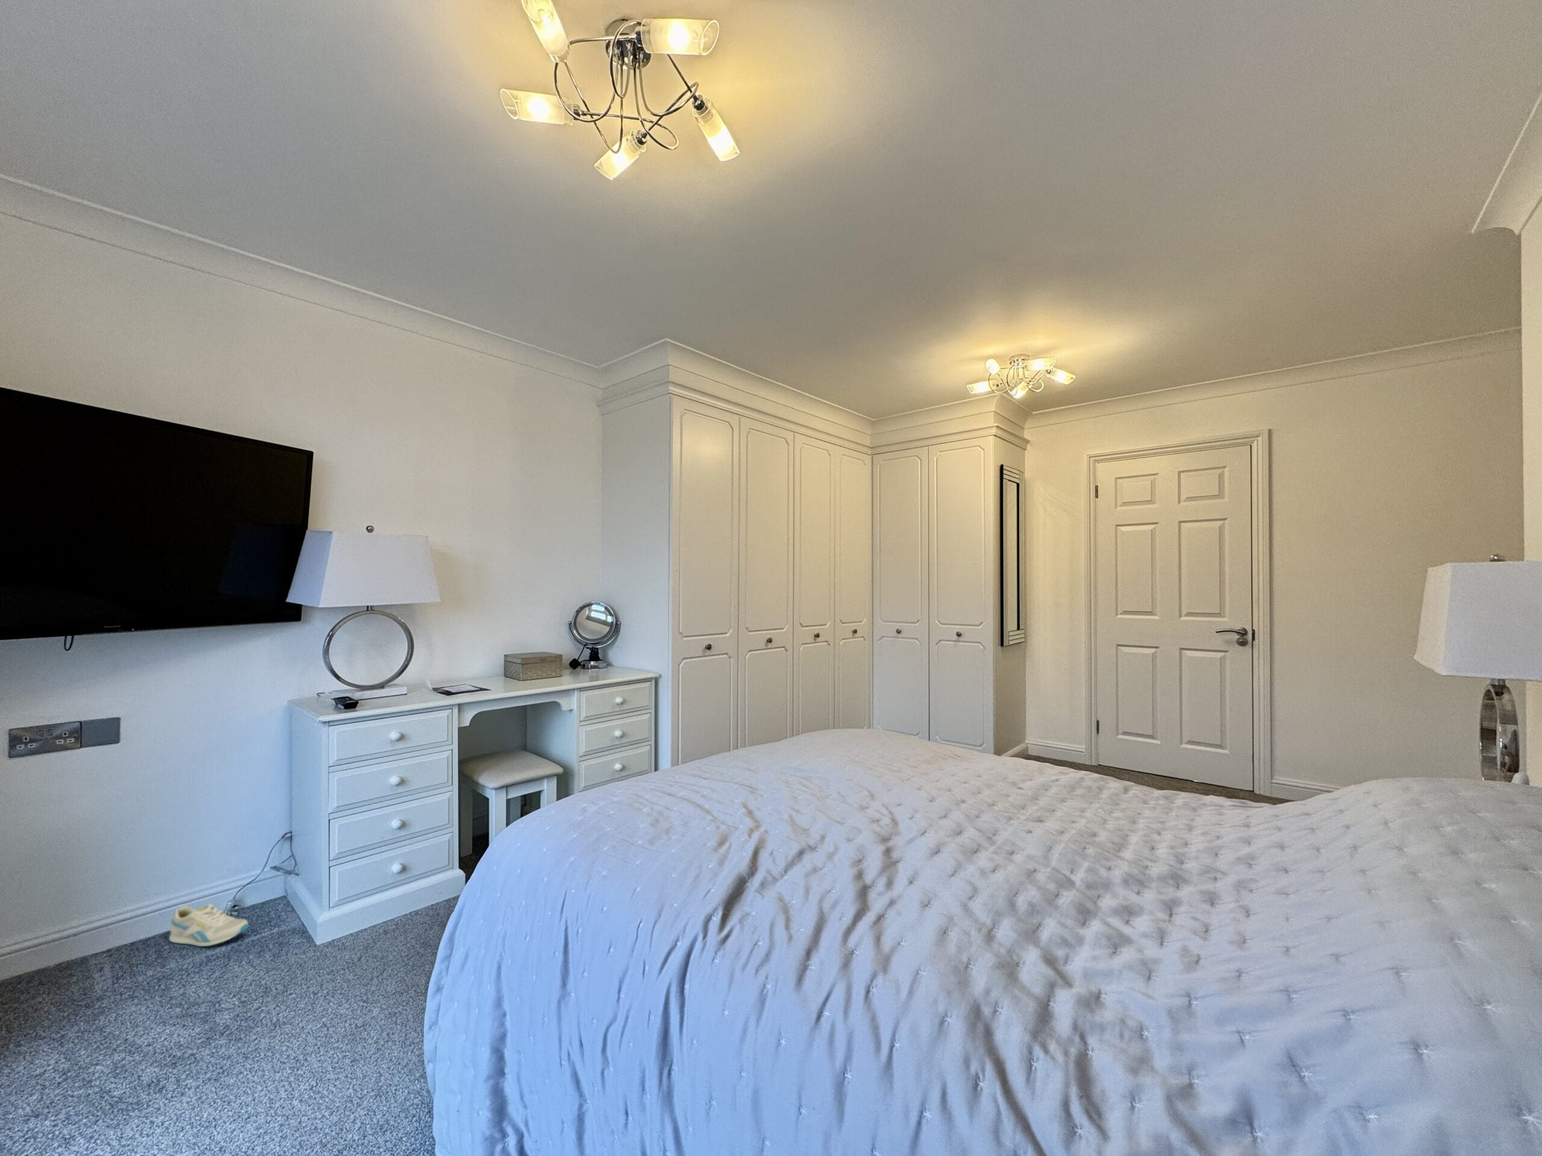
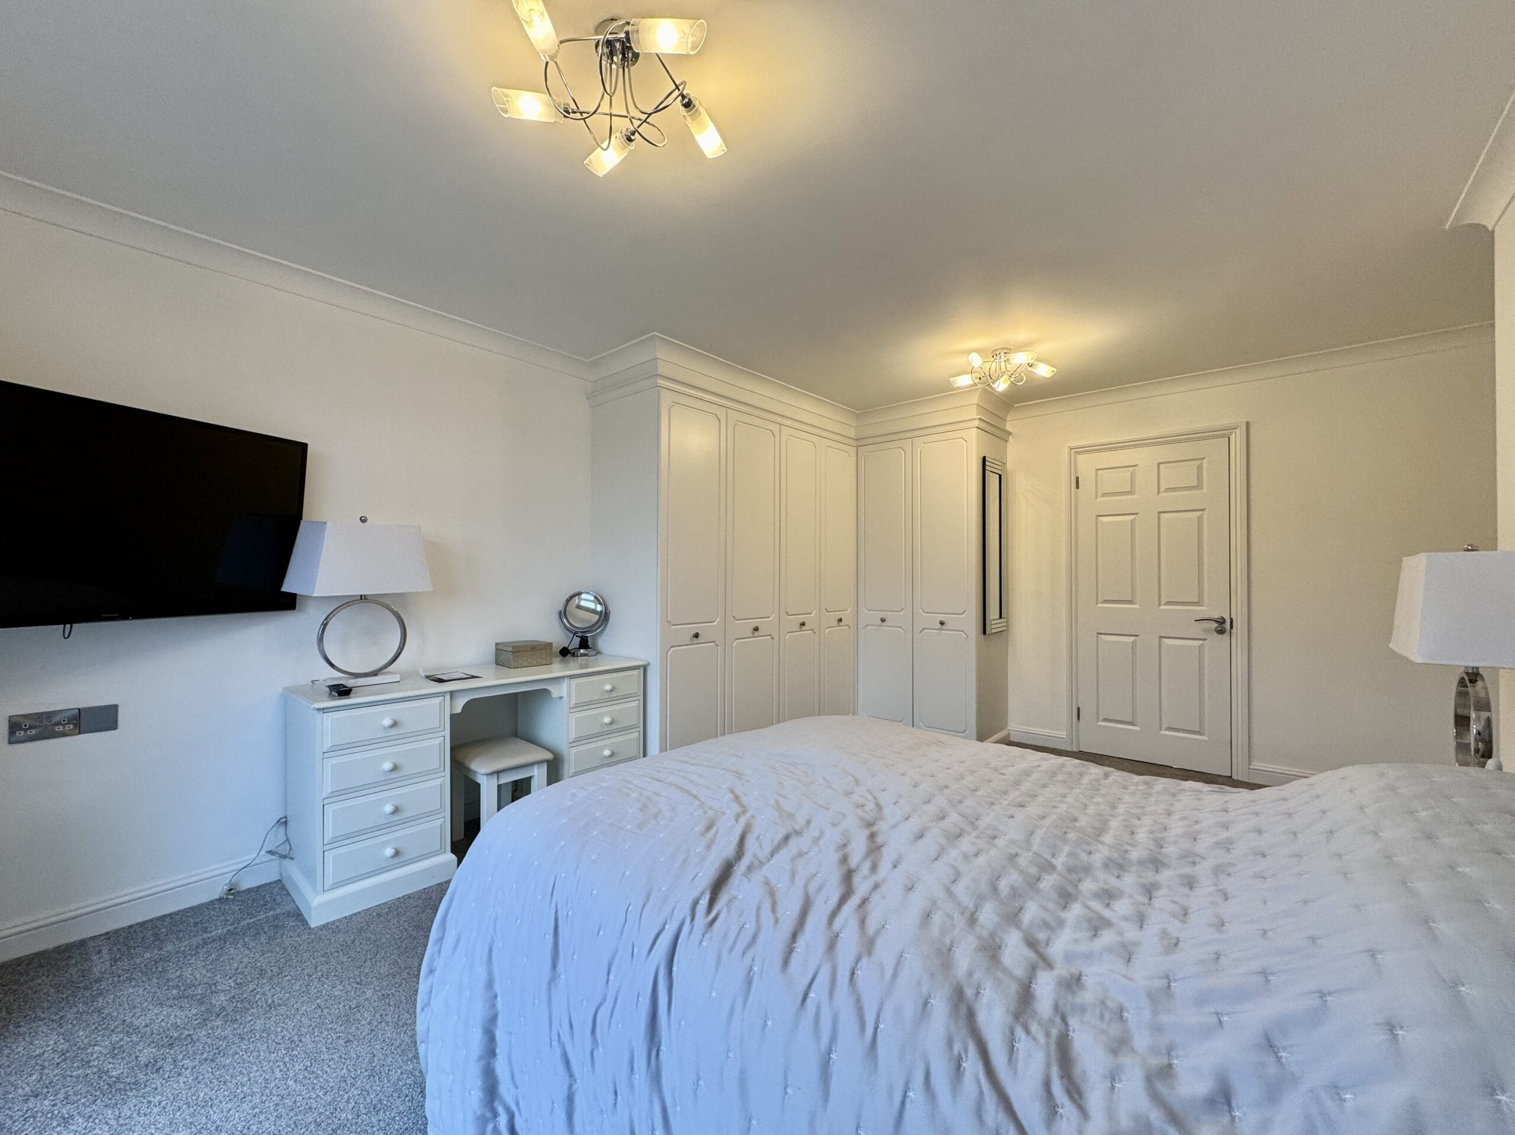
- sneaker [169,903,249,947]
